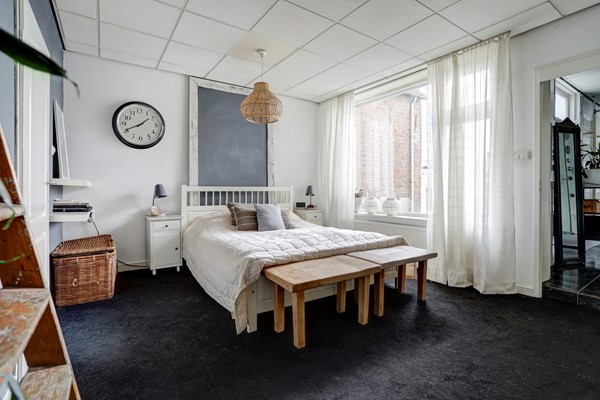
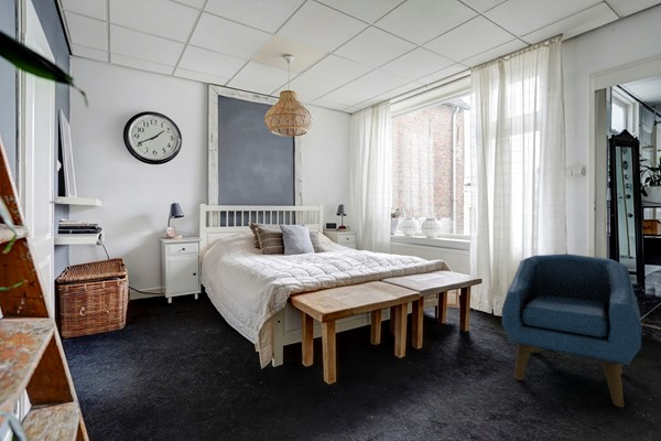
+ armchair [501,252,643,408]
